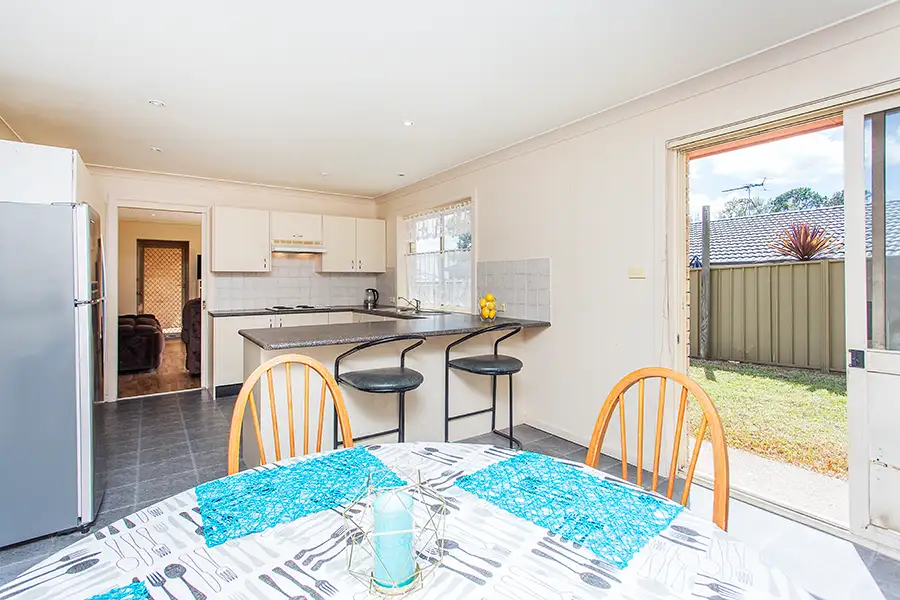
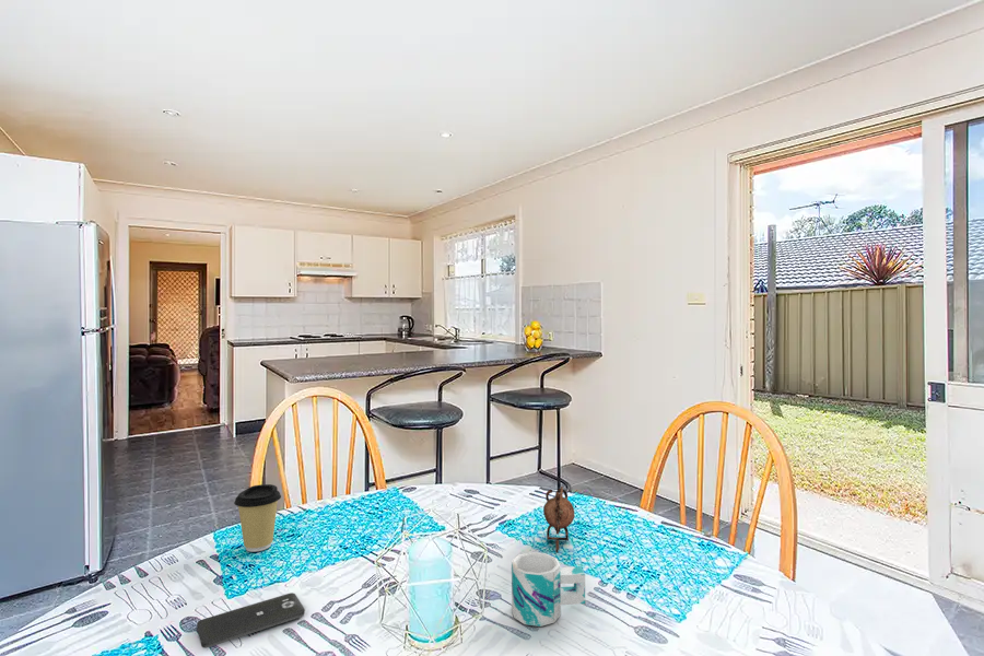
+ smartphone [196,591,306,649]
+ mug [511,551,586,628]
+ coffee cup [233,483,282,553]
+ teapot [542,485,575,554]
